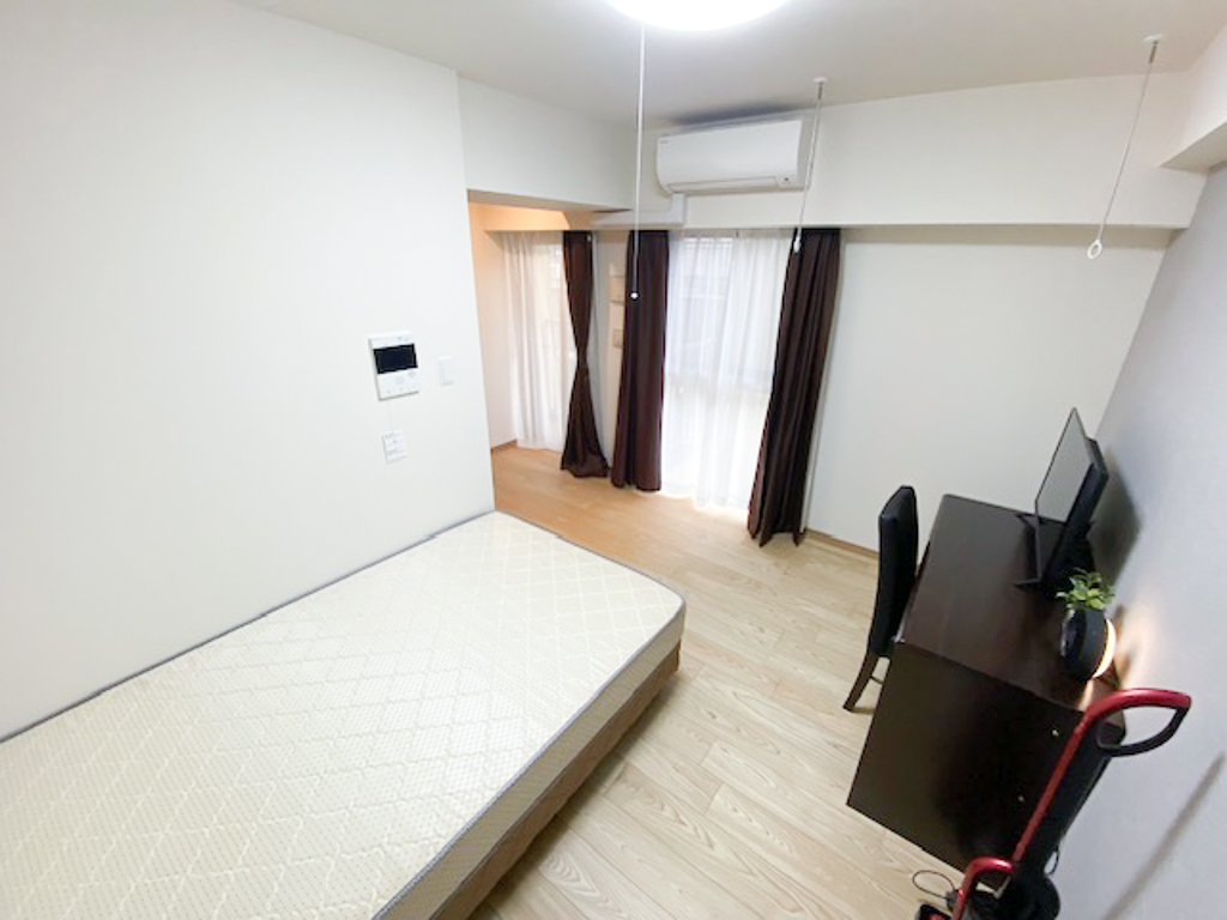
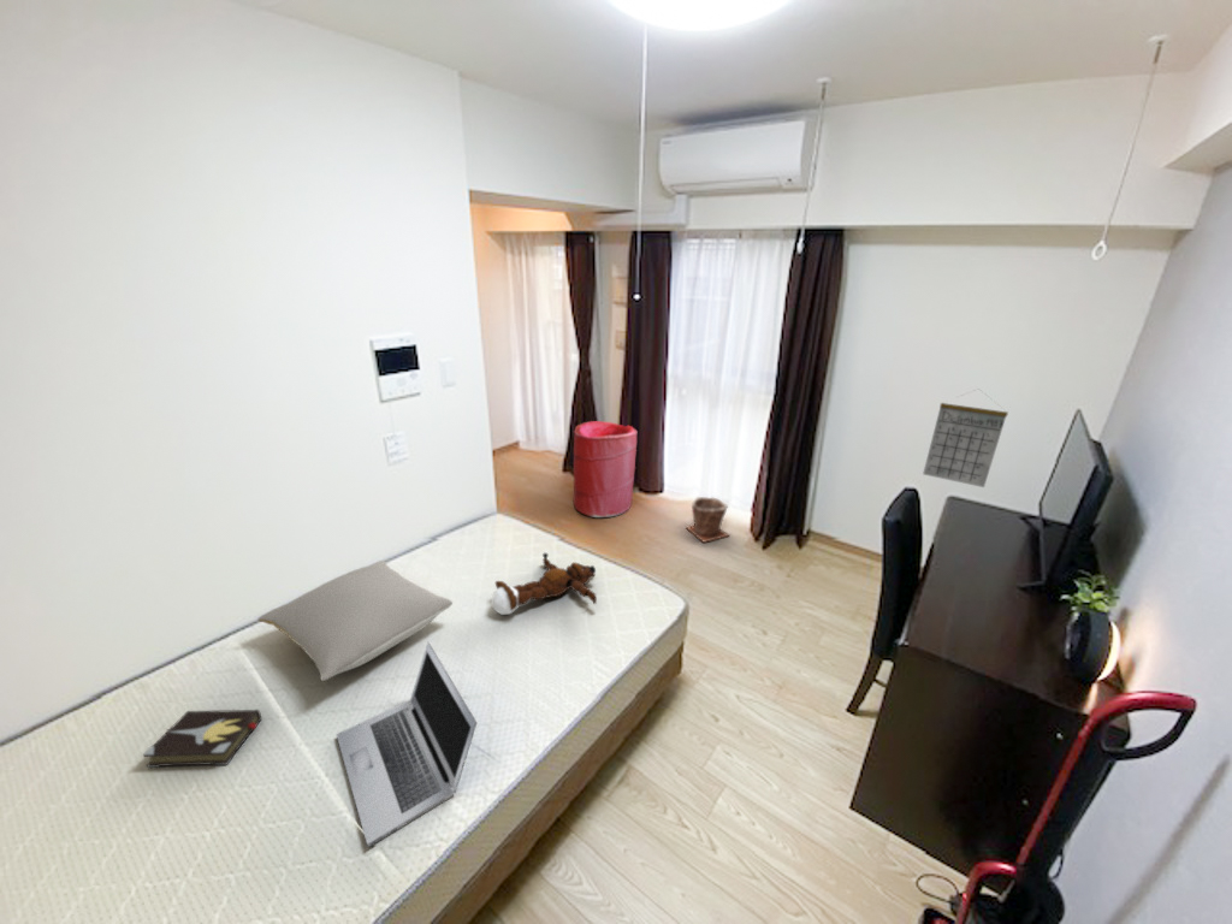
+ pillow [256,559,454,682]
+ plant pot [685,496,730,544]
+ calendar [922,387,1009,488]
+ hardback book [142,709,263,769]
+ teddy bear [490,551,598,616]
+ laundry hamper [573,420,638,519]
+ laptop [336,641,479,848]
